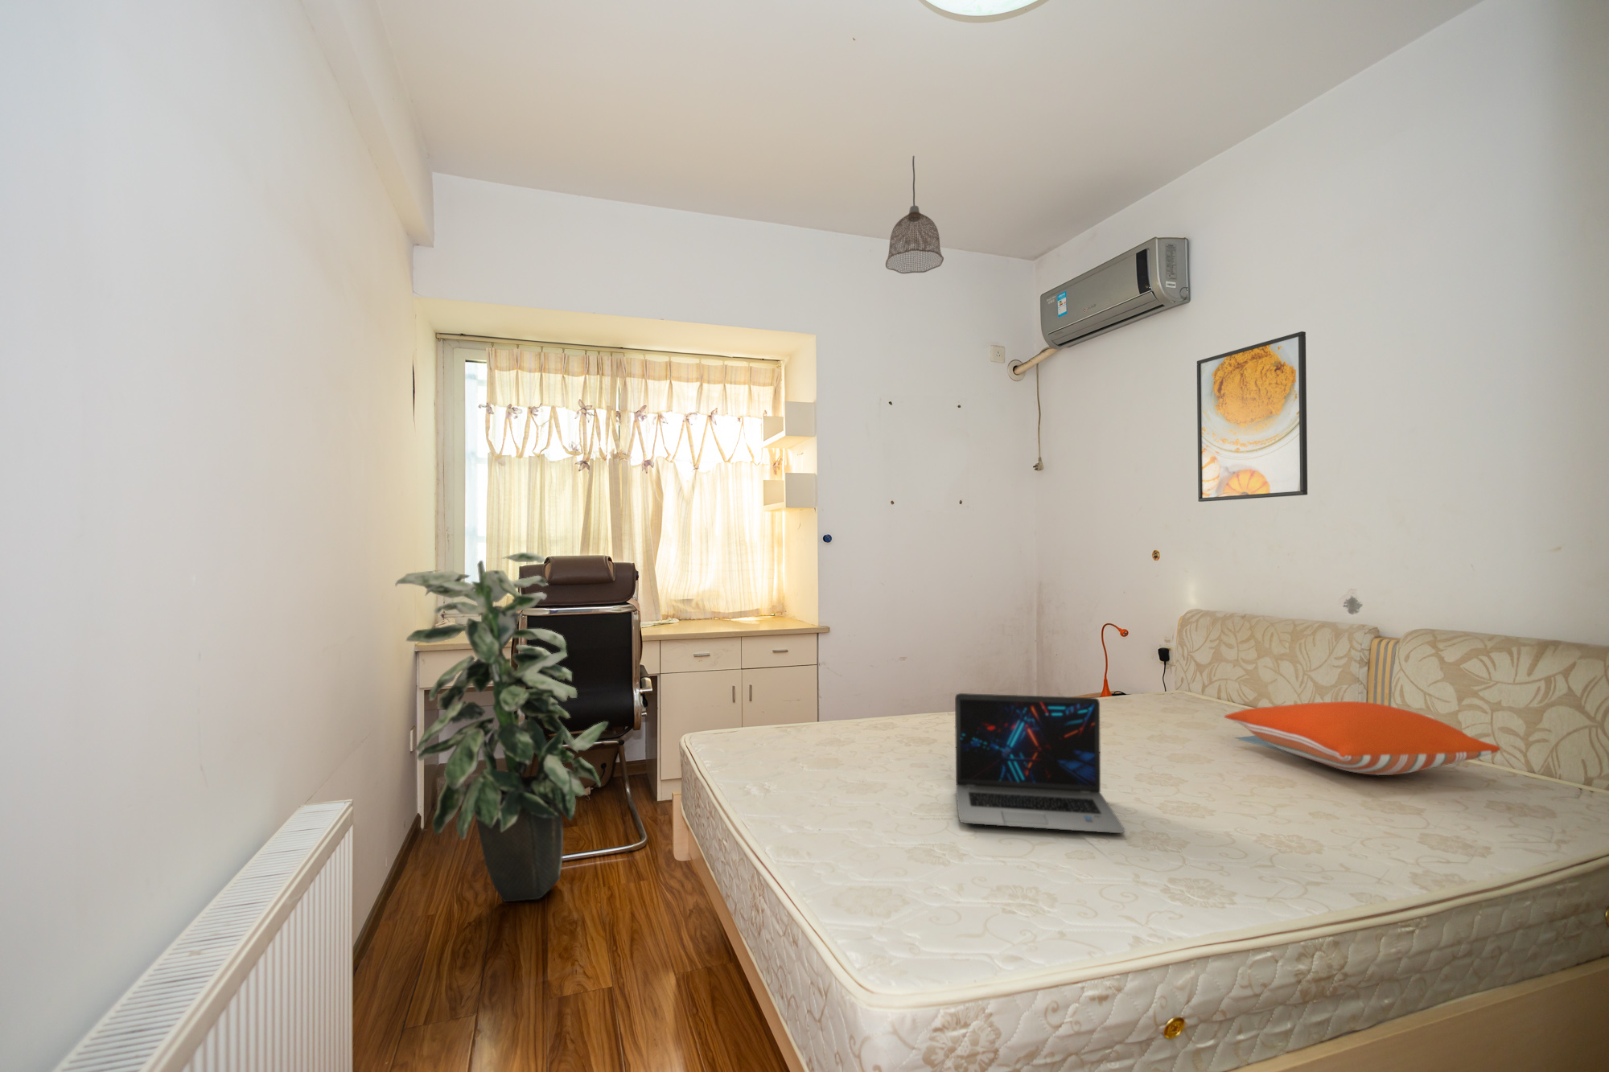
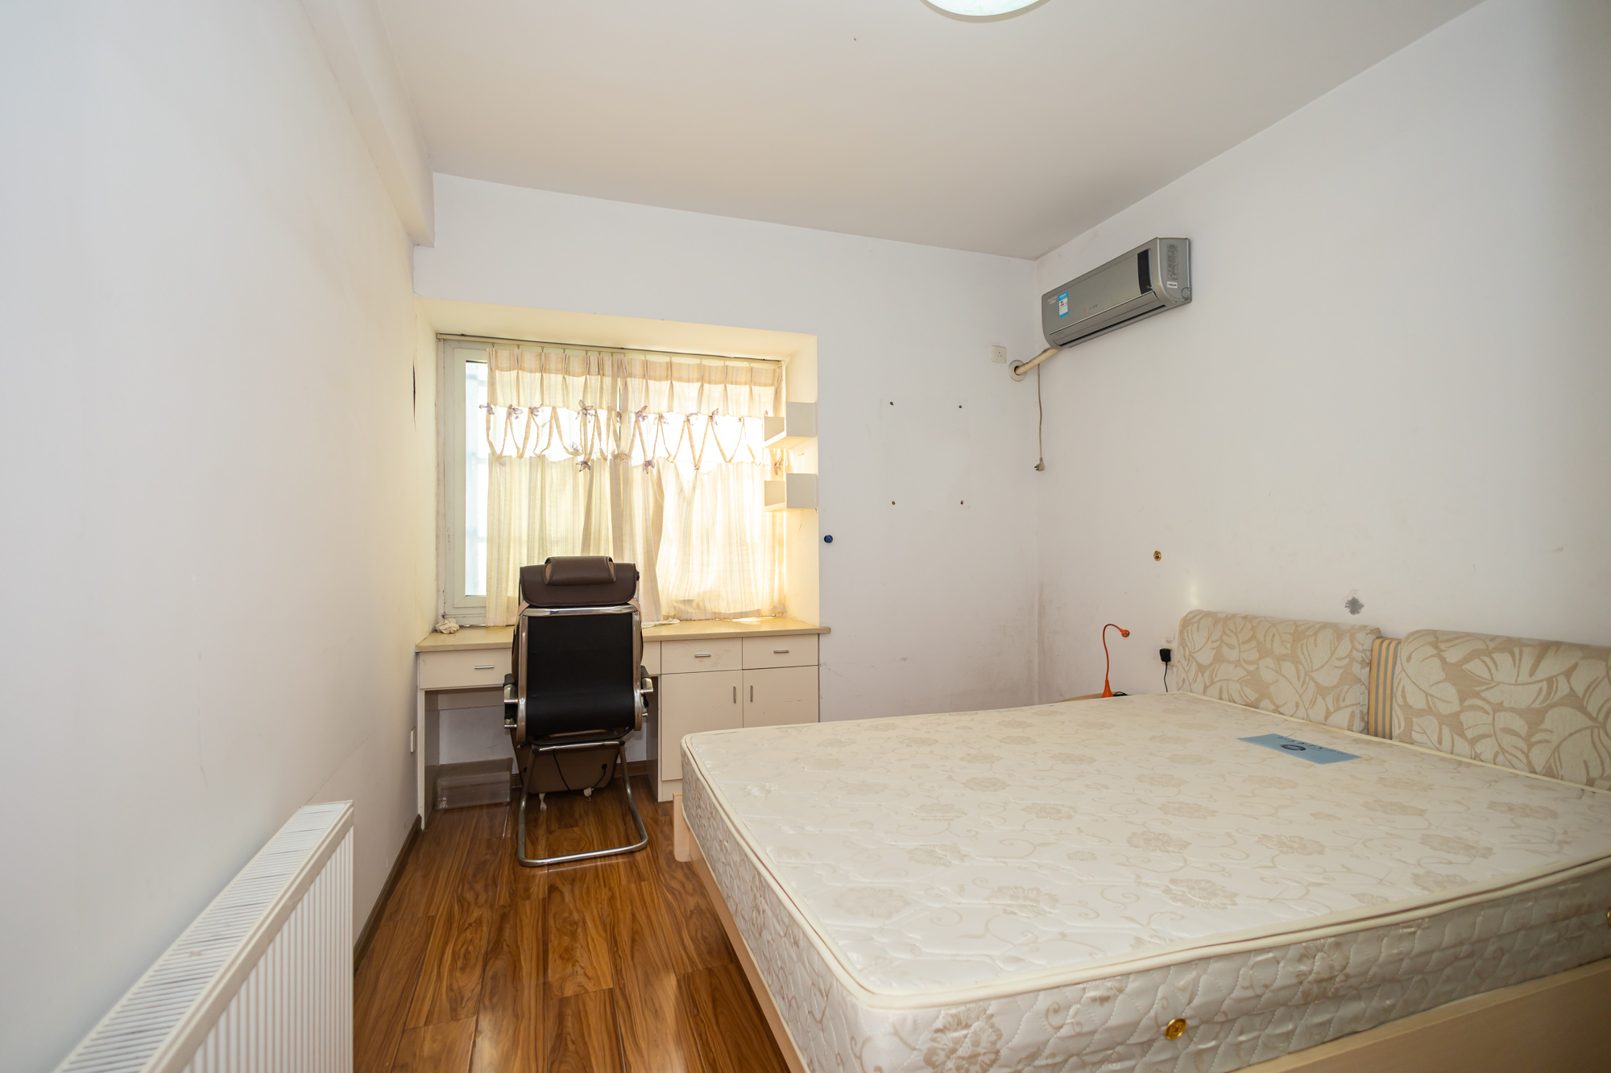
- pendant lamp [885,156,945,274]
- laptop [955,693,1126,834]
- indoor plant [395,552,609,903]
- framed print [1196,330,1308,502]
- pillow [1224,700,1501,776]
